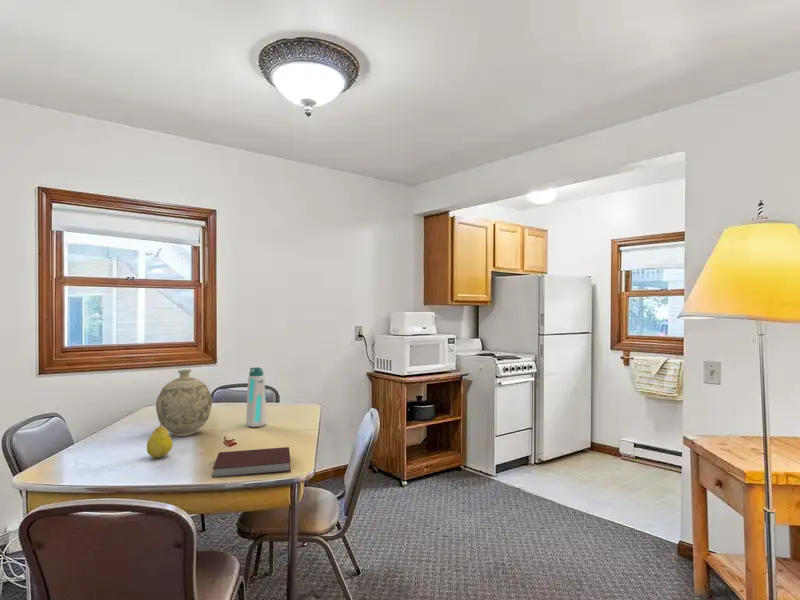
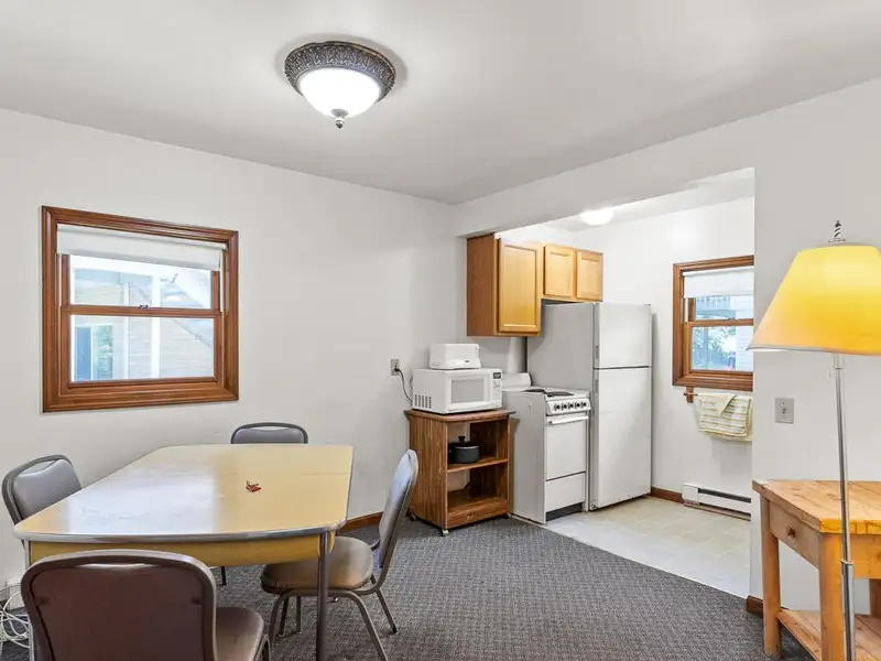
- water bottle [245,366,268,428]
- decorative vase [155,369,213,437]
- fruit [146,423,174,459]
- notebook [212,446,292,479]
